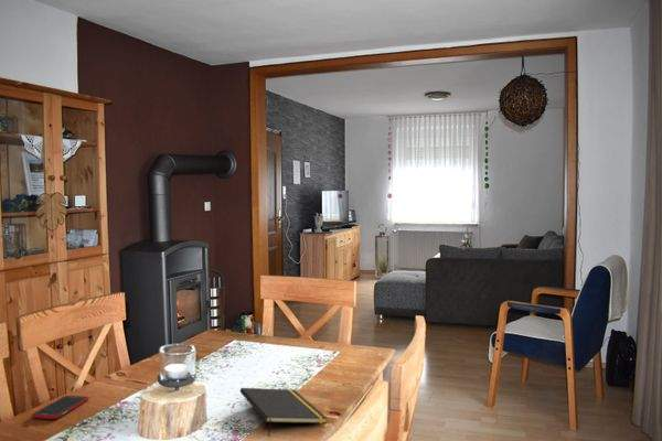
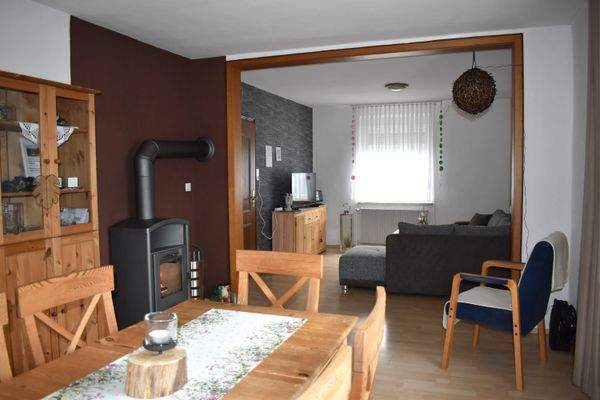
- cell phone [31,395,89,420]
- notepad [239,387,329,438]
